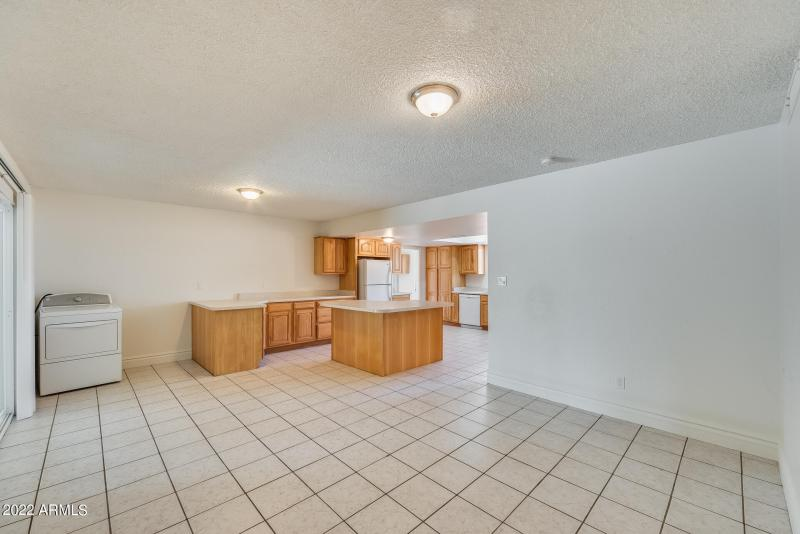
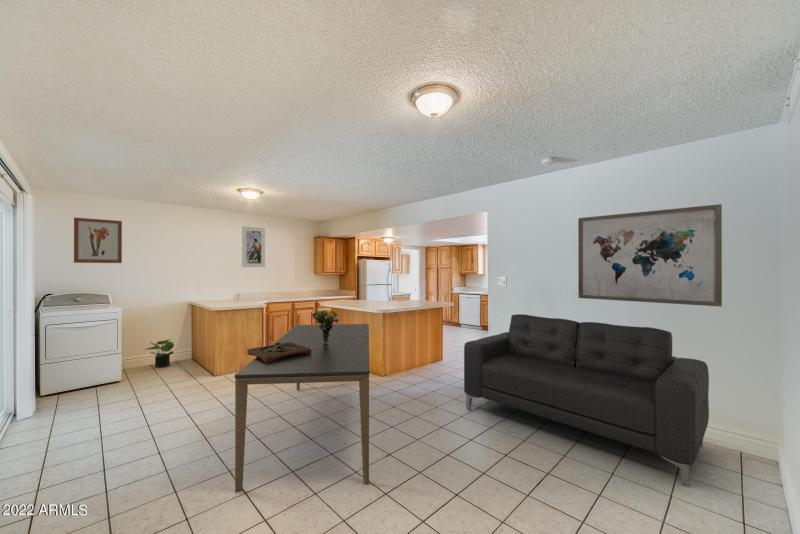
+ bouquet [311,309,340,344]
+ dining table [234,323,371,494]
+ wall art [73,217,123,264]
+ sofa [463,313,710,489]
+ potted plant [143,338,175,369]
+ wall art [577,203,723,307]
+ wooden tray [246,342,311,363]
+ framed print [241,225,266,268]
